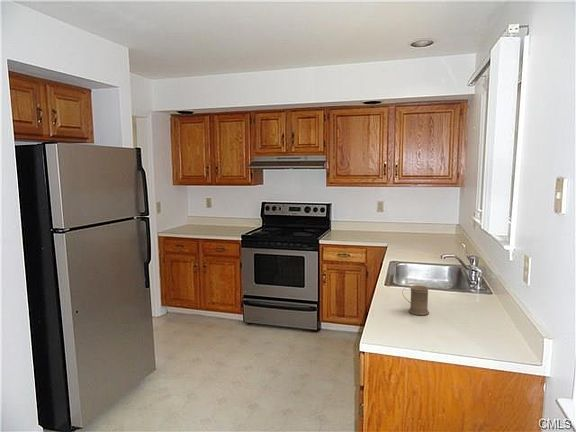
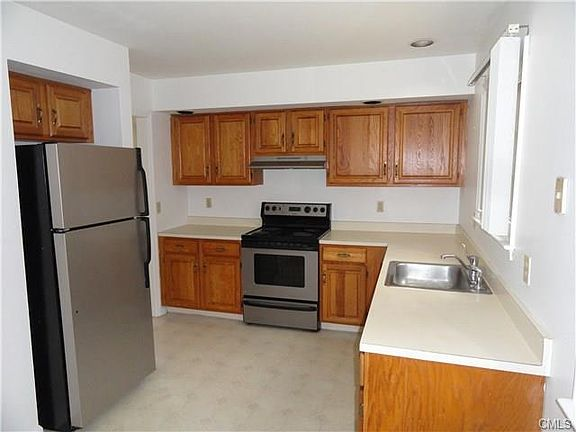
- mug [401,284,430,316]
